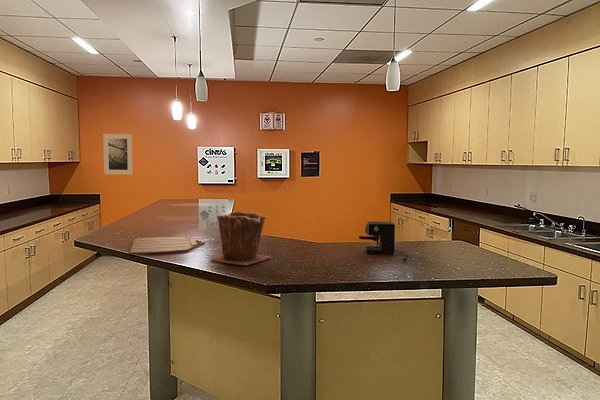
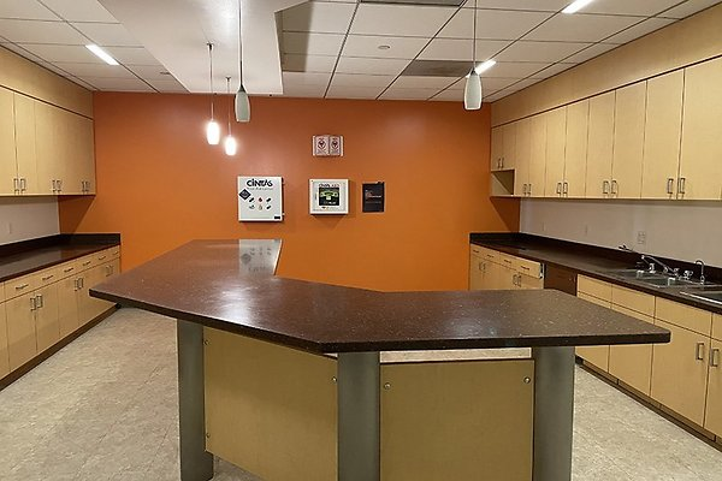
- cutting board [128,236,206,255]
- plant pot [209,211,272,266]
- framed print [102,133,134,175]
- coffee maker [358,221,408,262]
